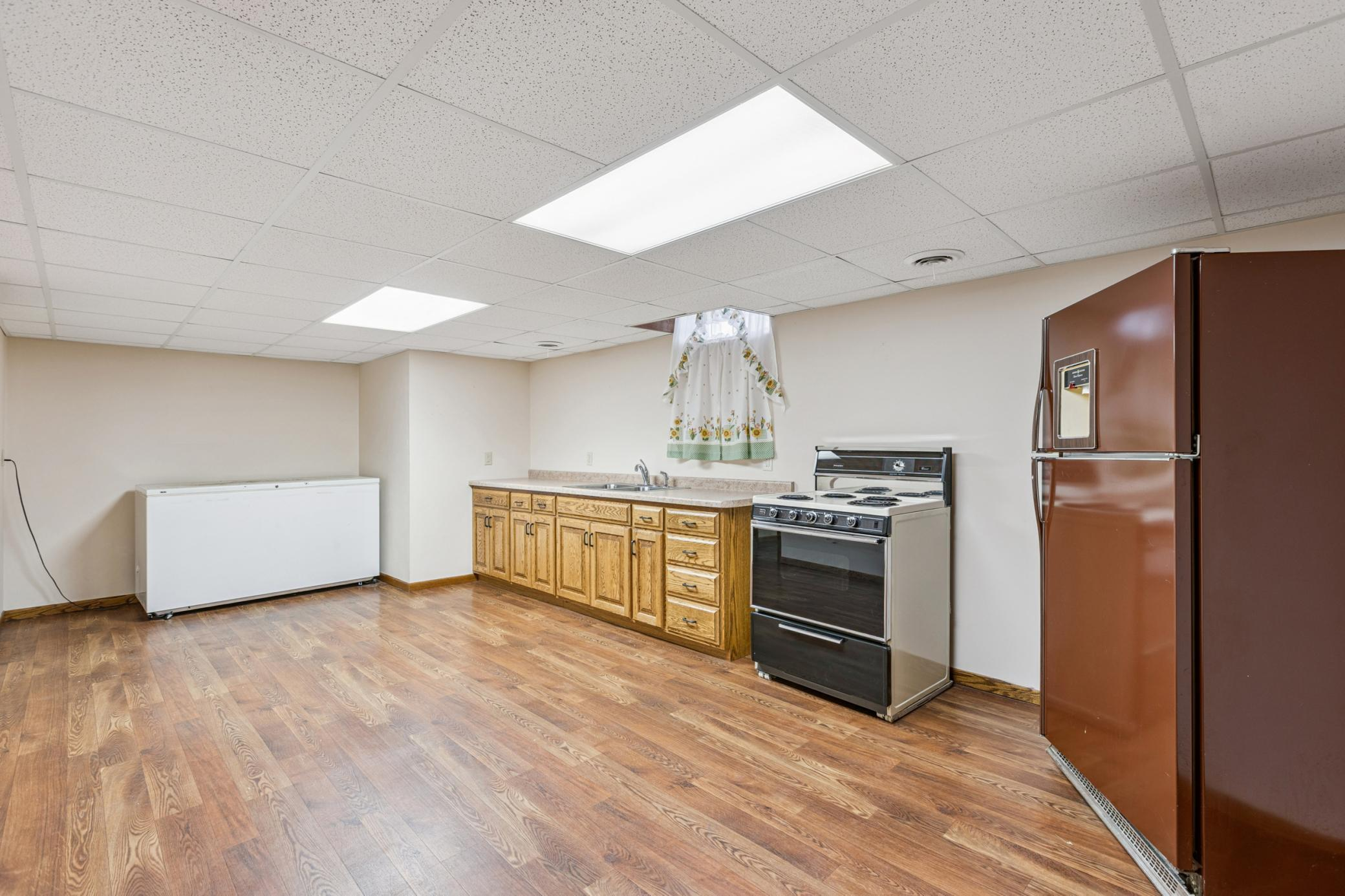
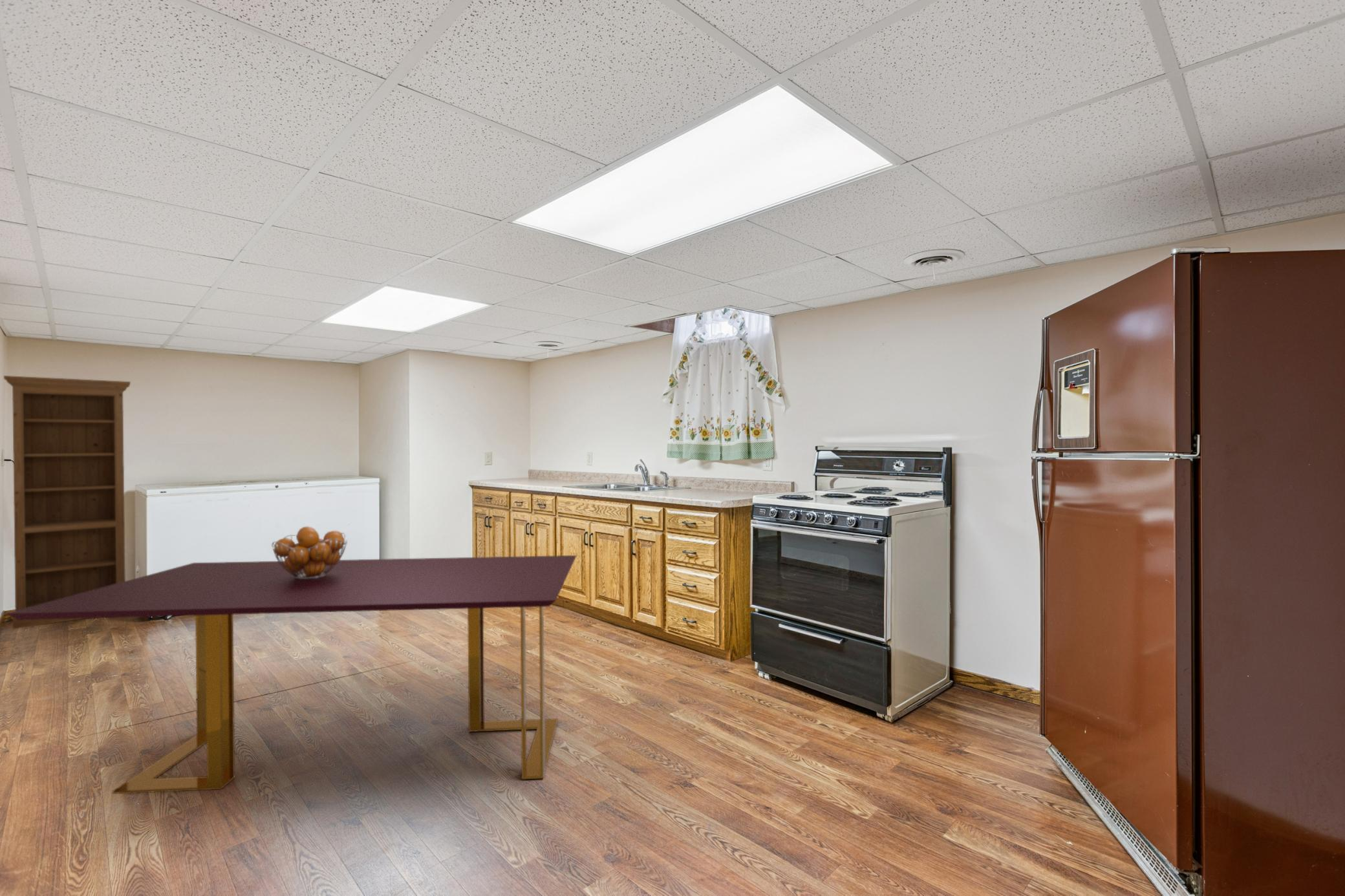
+ dining table [5,555,577,795]
+ fruit basket [271,526,348,579]
+ bookshelf [3,375,131,629]
